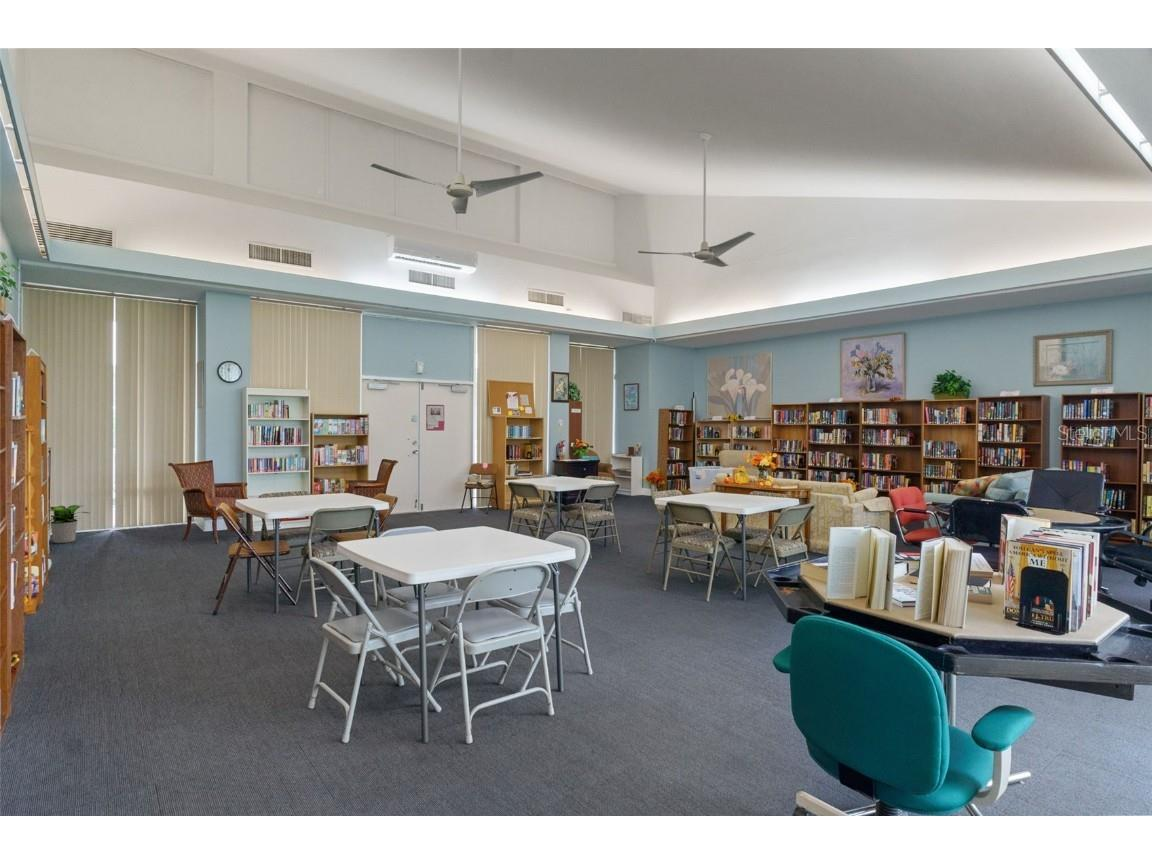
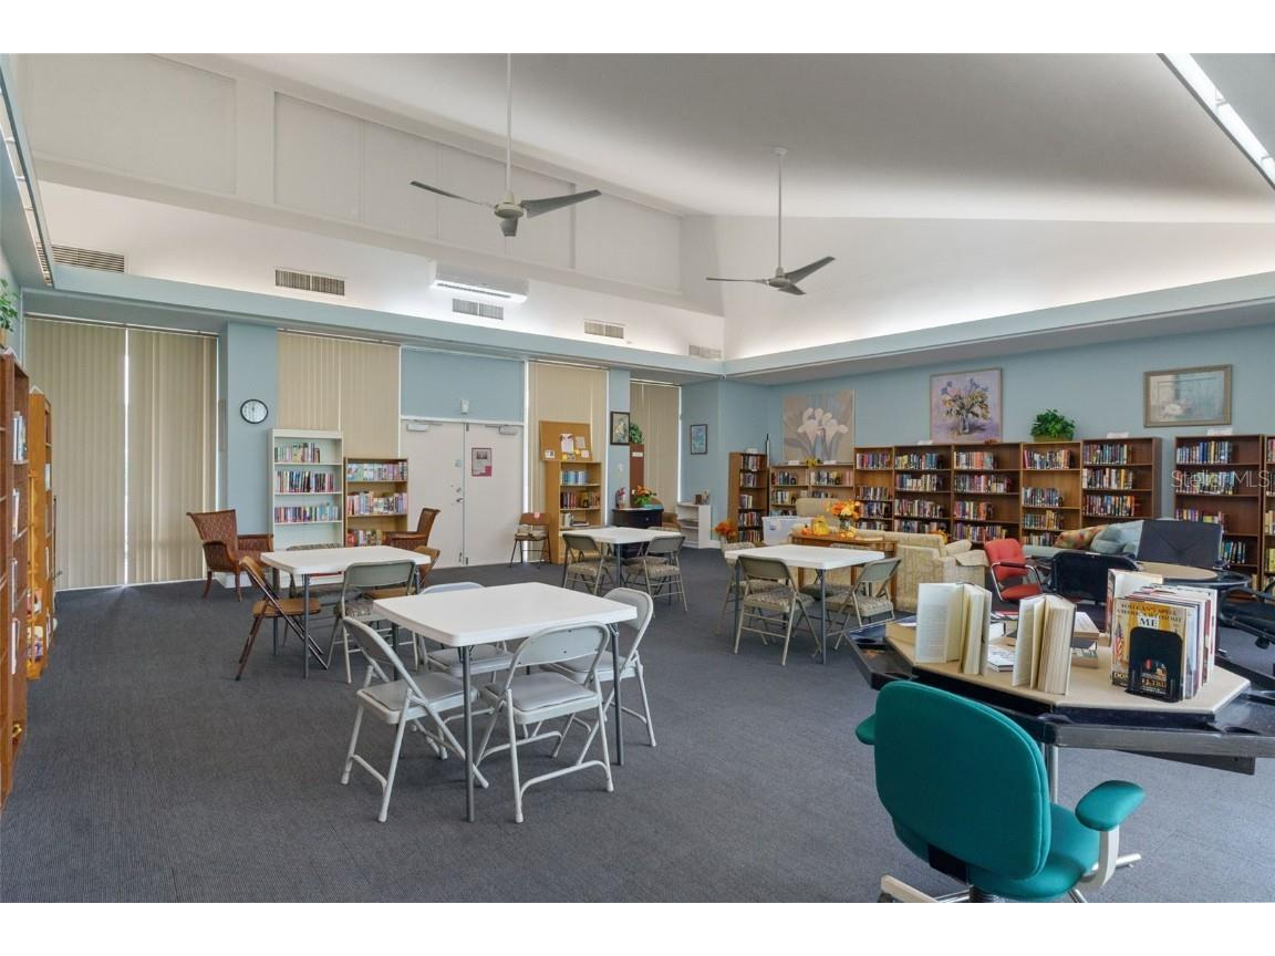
- potted plant [49,504,90,544]
